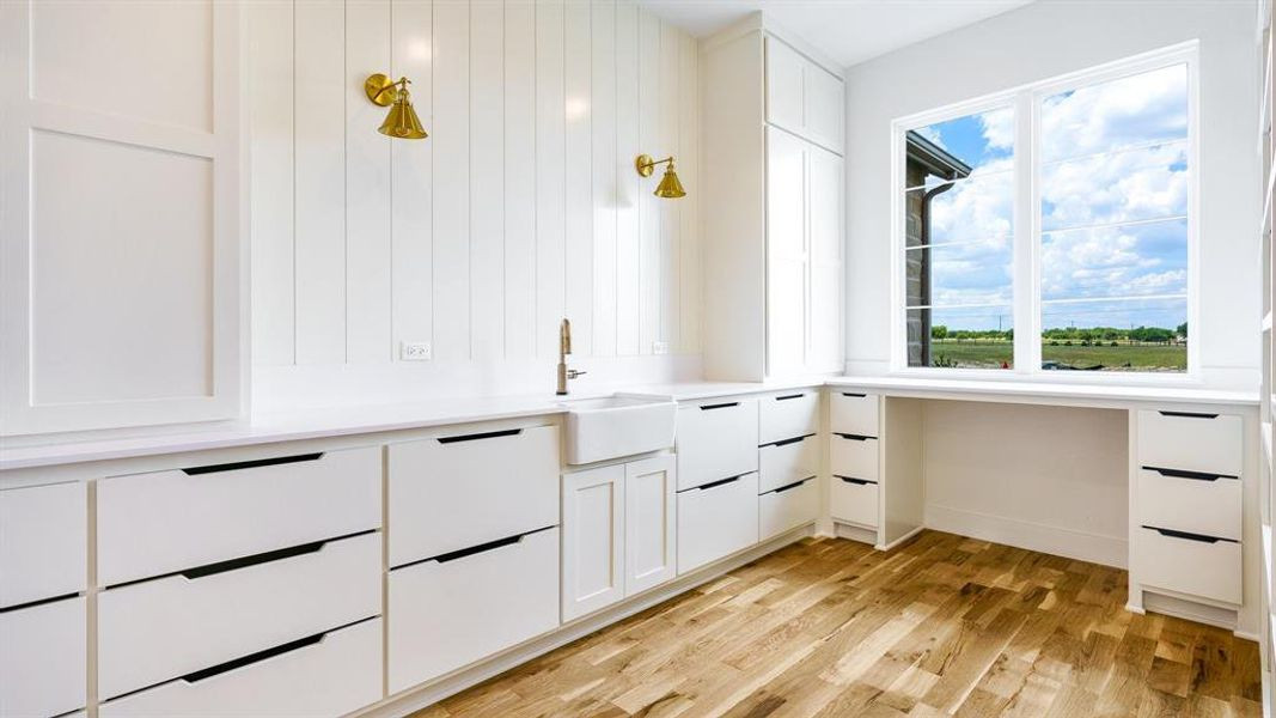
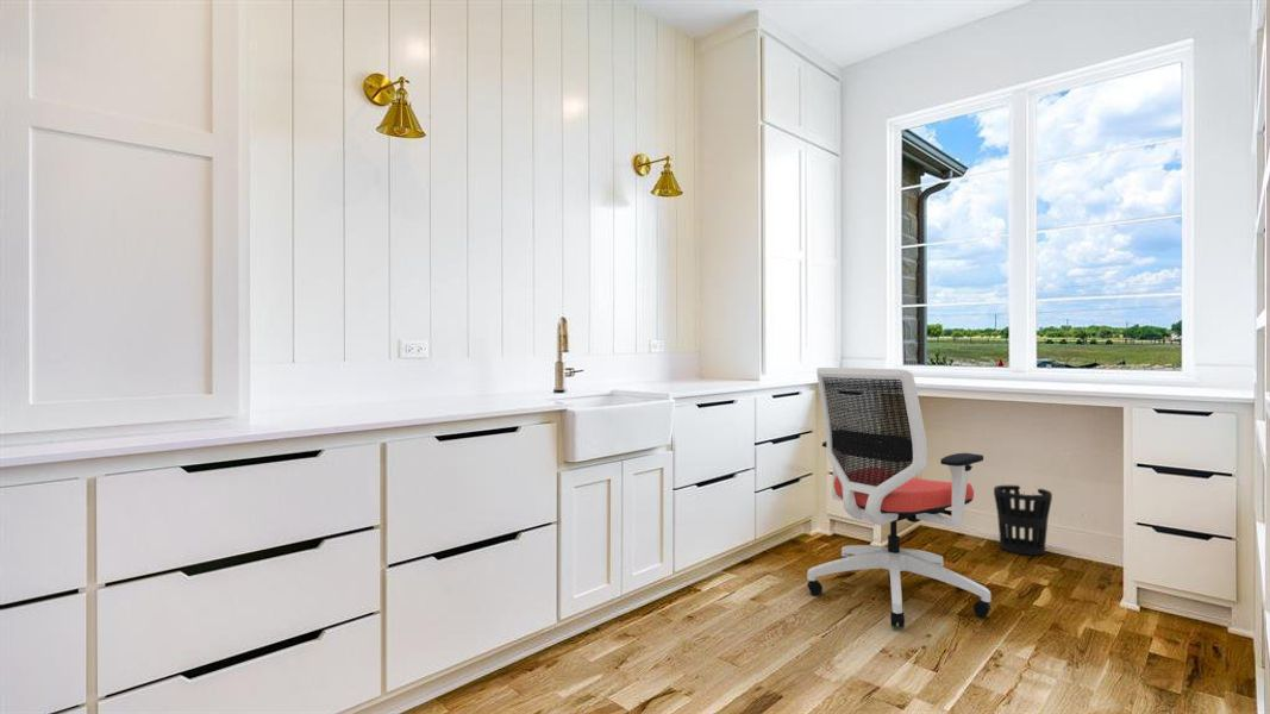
+ wastebasket [993,484,1053,557]
+ office chair [806,367,993,628]
